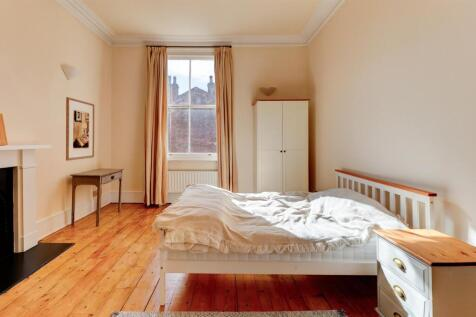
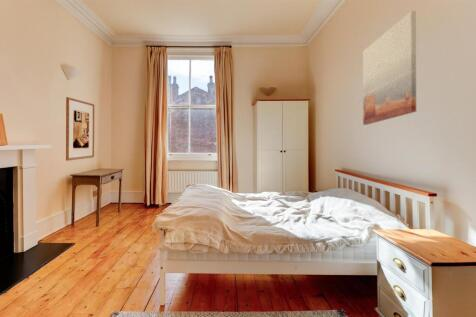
+ wall art [362,10,417,126]
